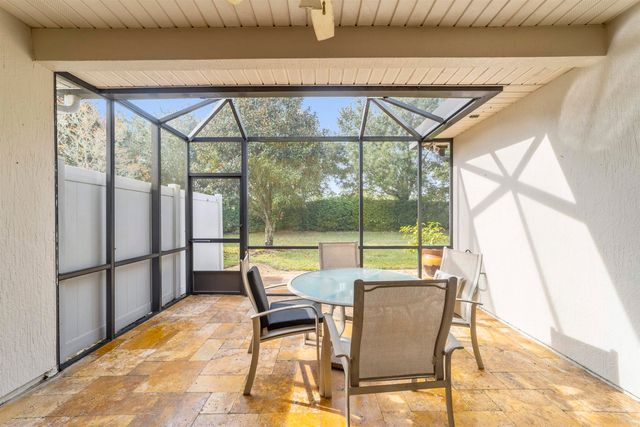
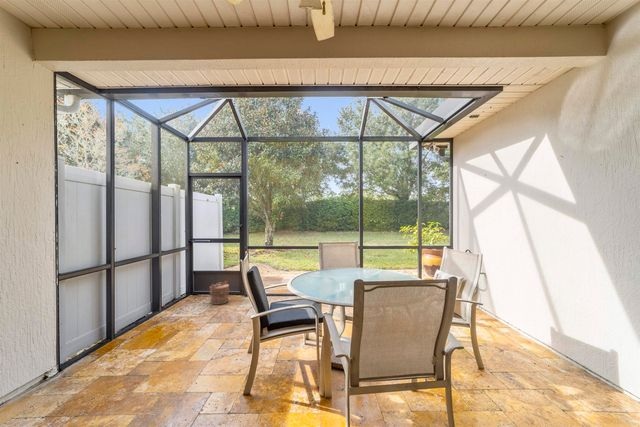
+ bucket [209,280,230,306]
